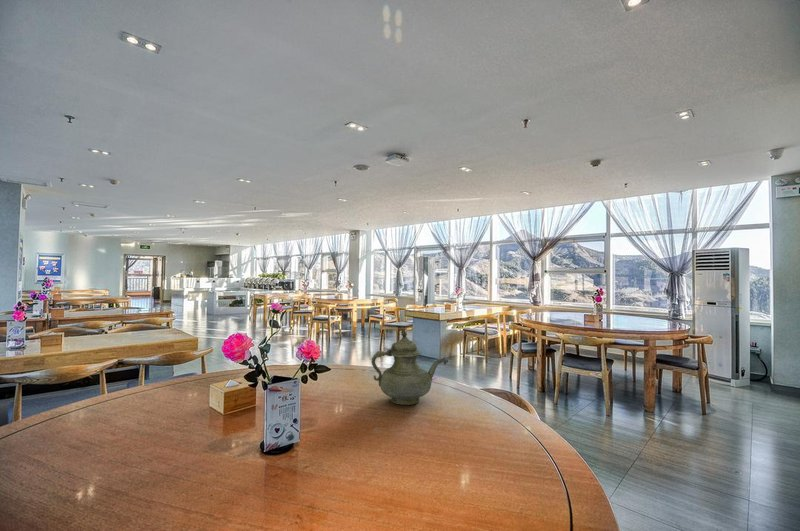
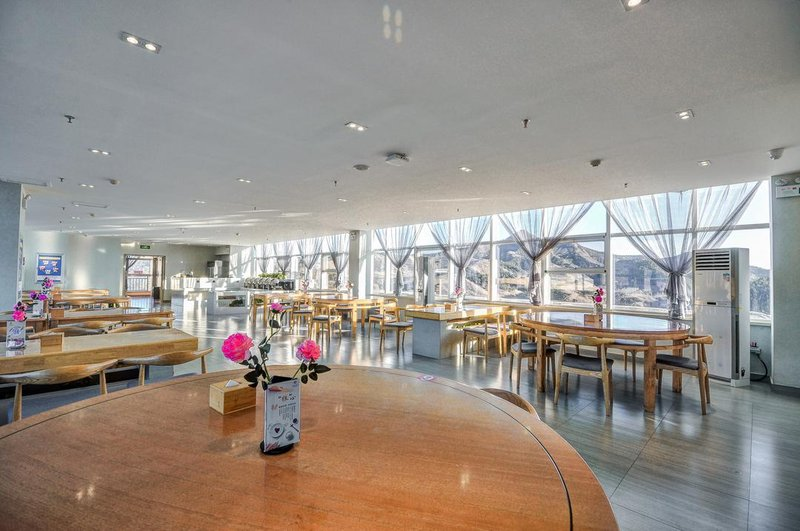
- teapot [371,327,449,406]
